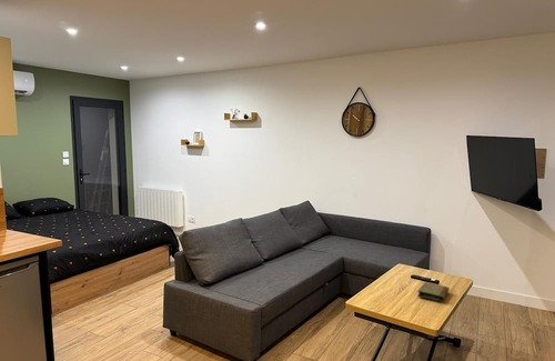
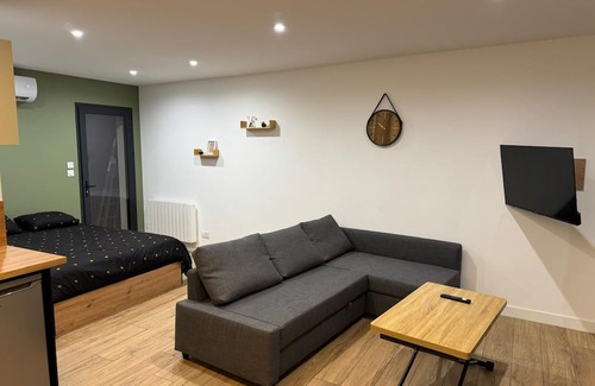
- book [416,281,451,303]
